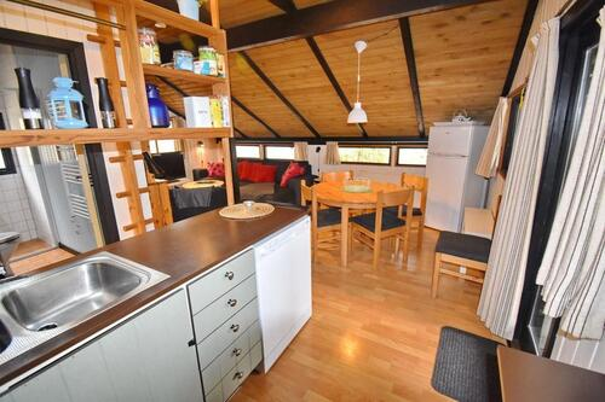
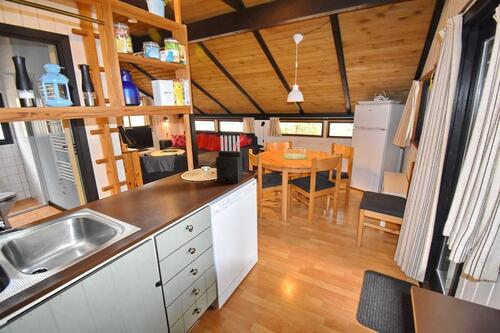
+ knife block [215,135,244,184]
